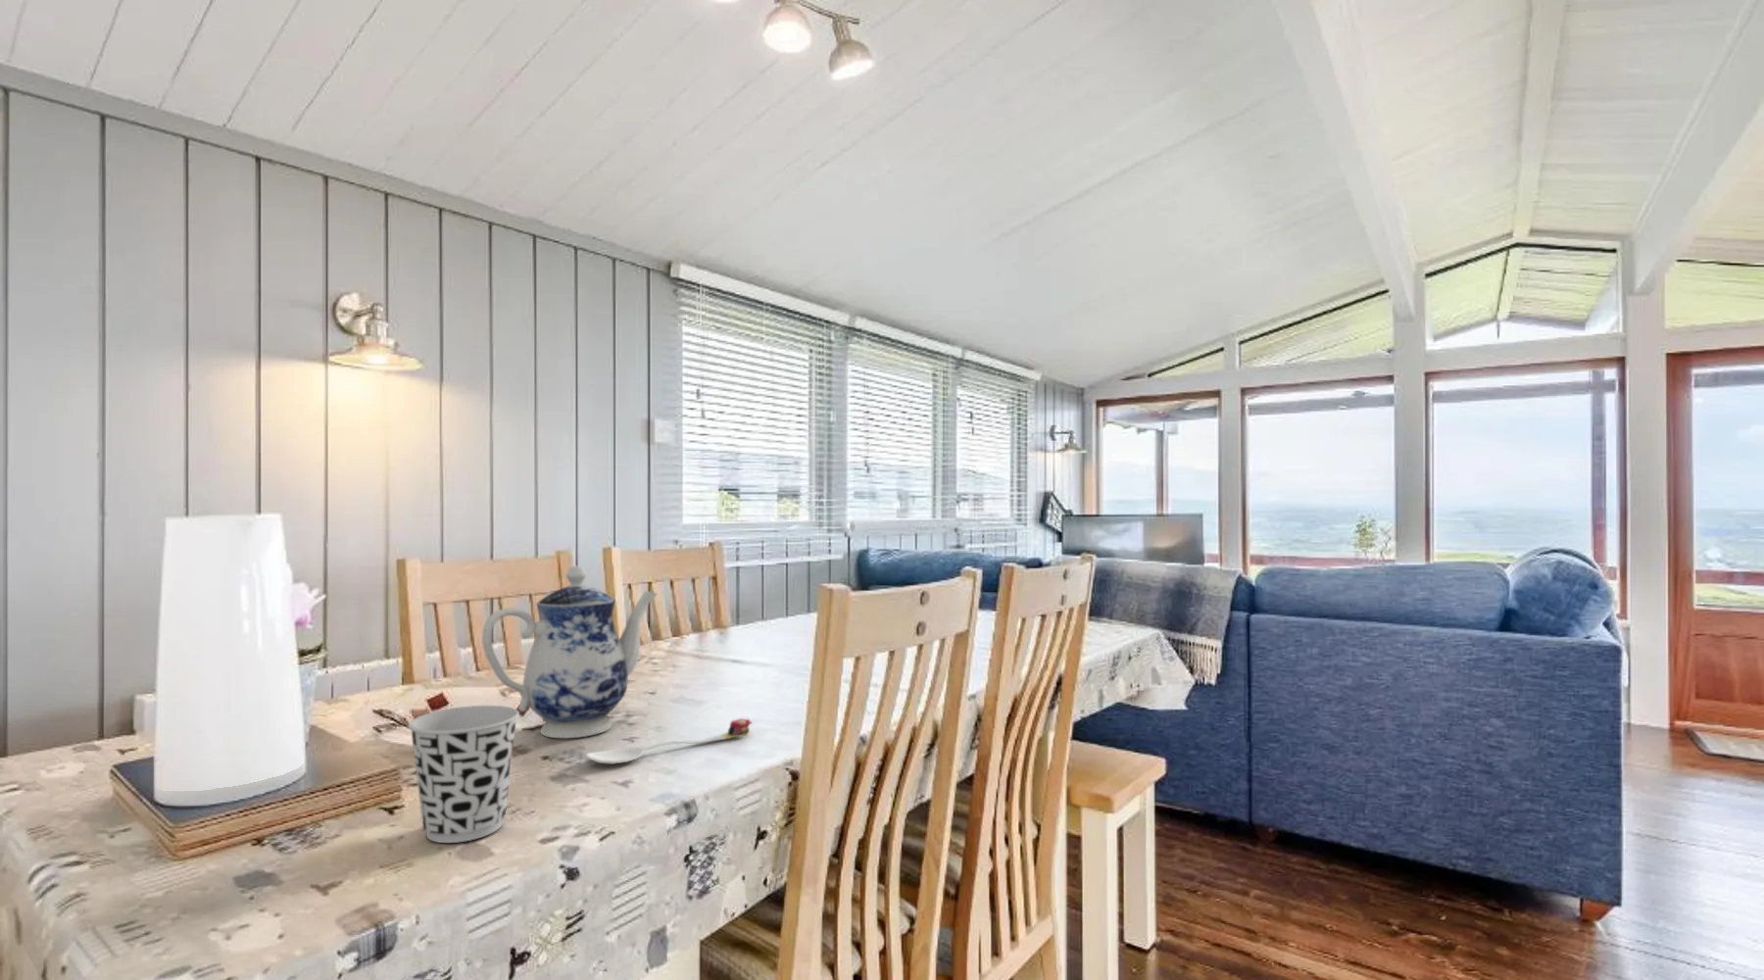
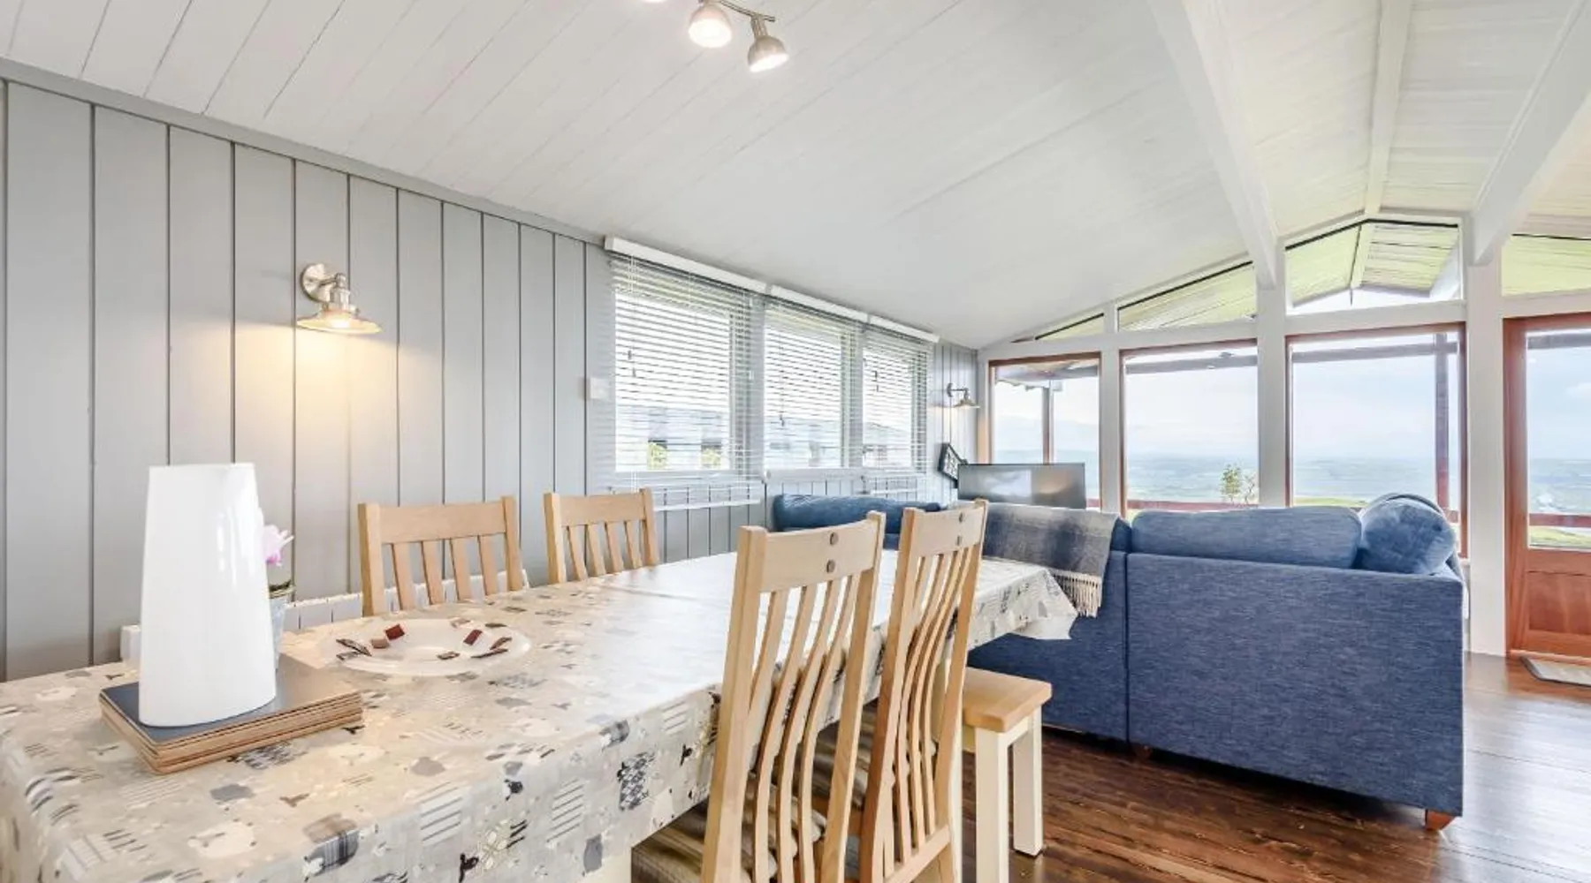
- cup [407,705,520,844]
- teapot [481,566,659,739]
- spoon [584,717,754,765]
